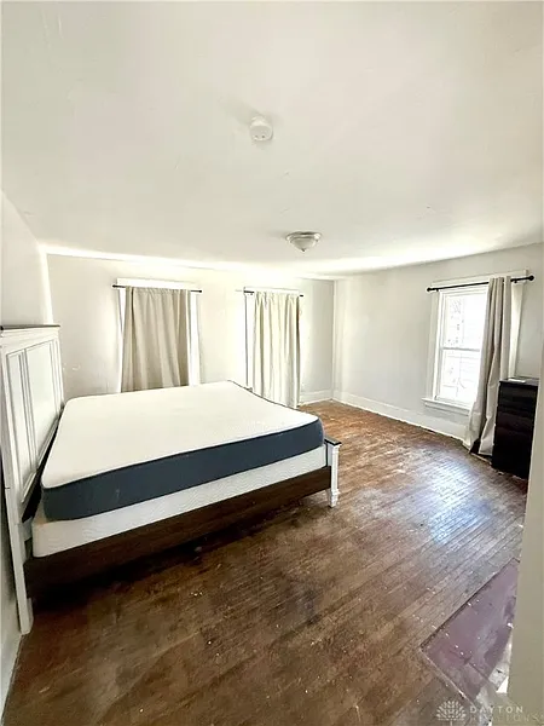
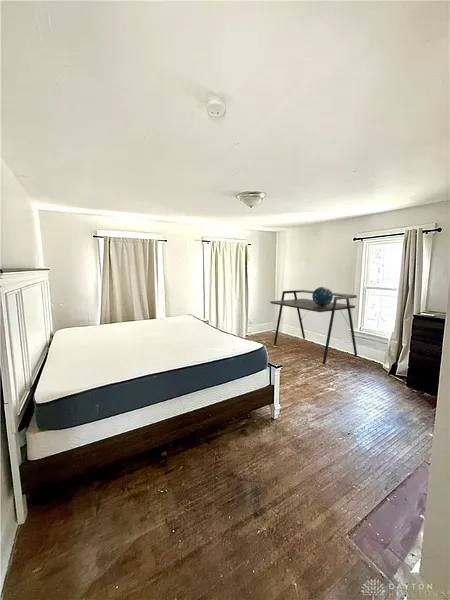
+ desk [269,289,358,365]
+ globe [311,286,334,306]
